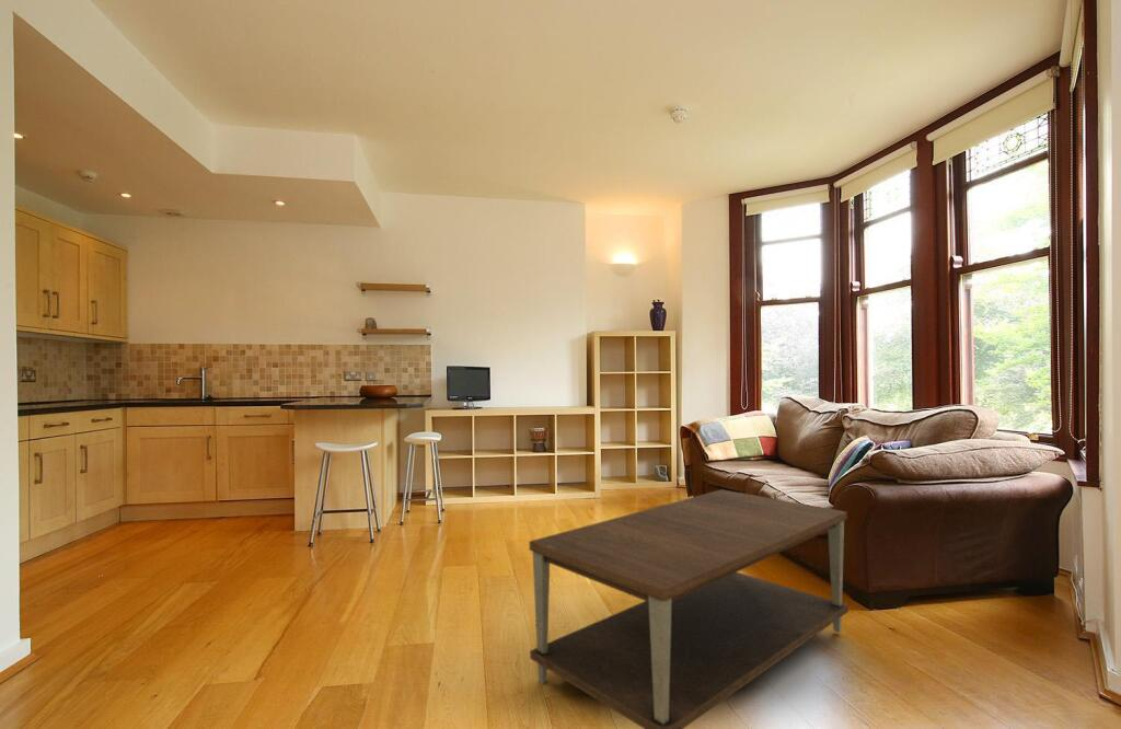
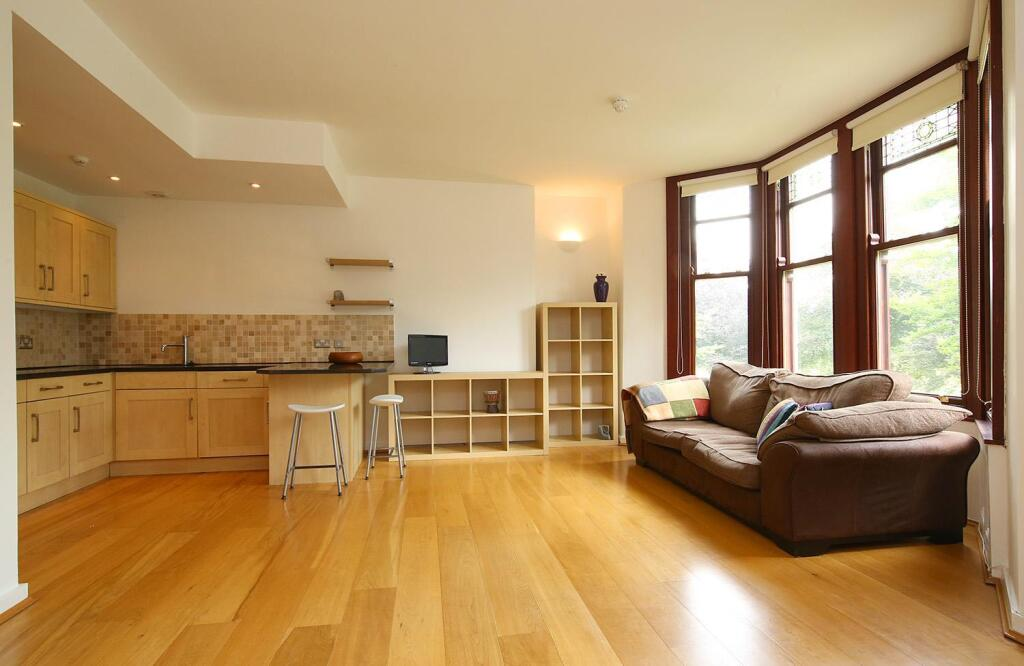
- coffee table [529,488,850,729]
